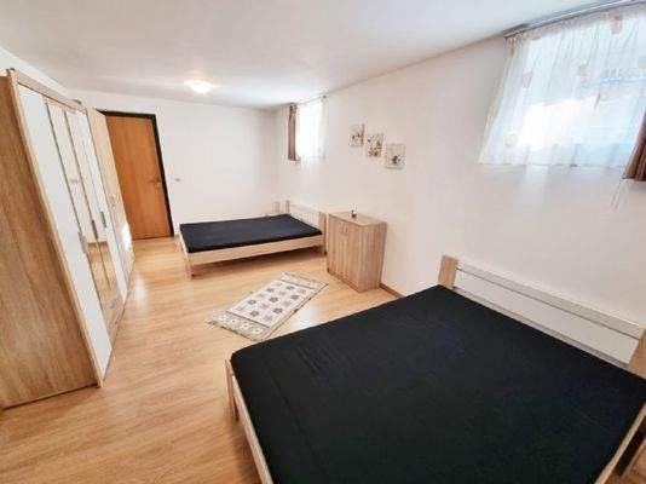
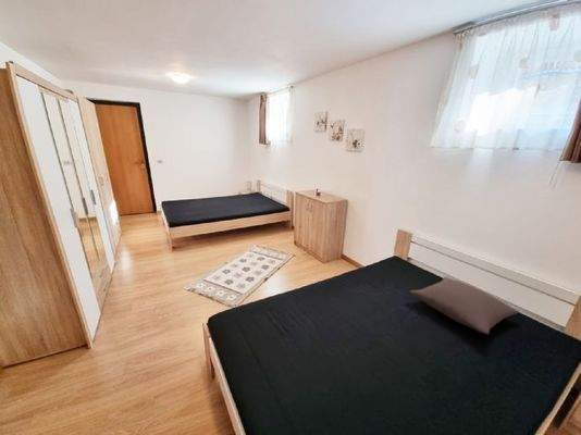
+ pillow [409,275,521,335]
